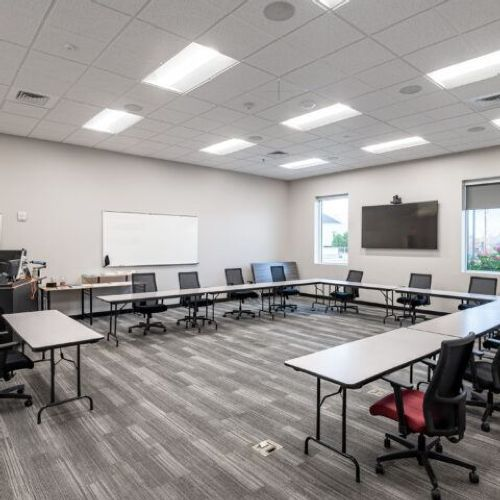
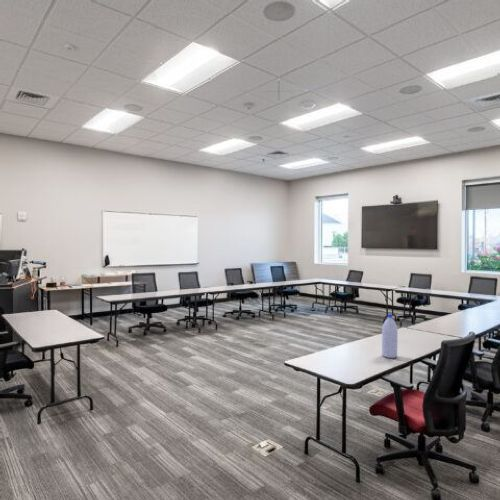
+ water bottle [381,313,399,359]
